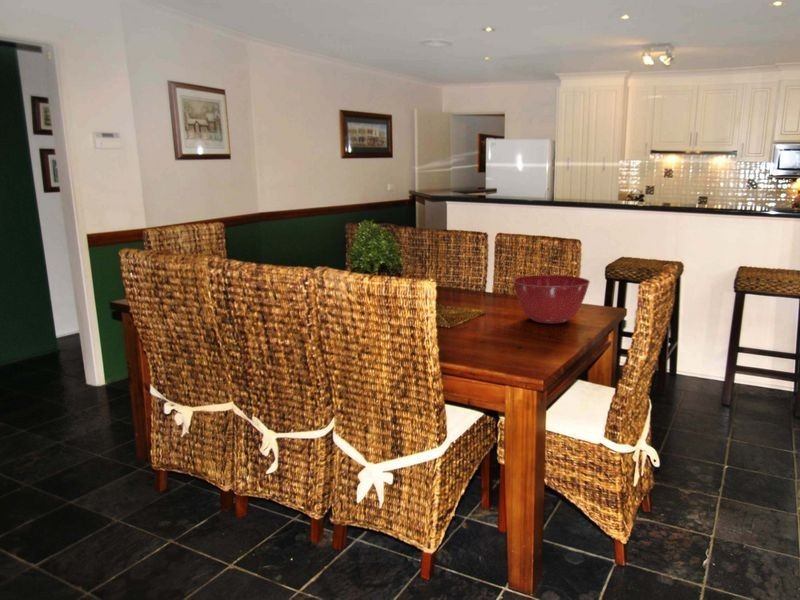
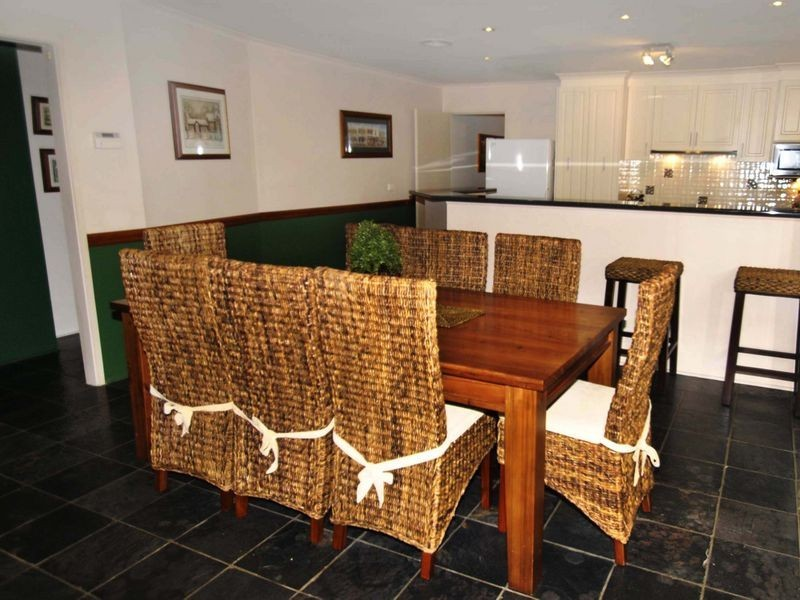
- mixing bowl [511,274,591,324]
